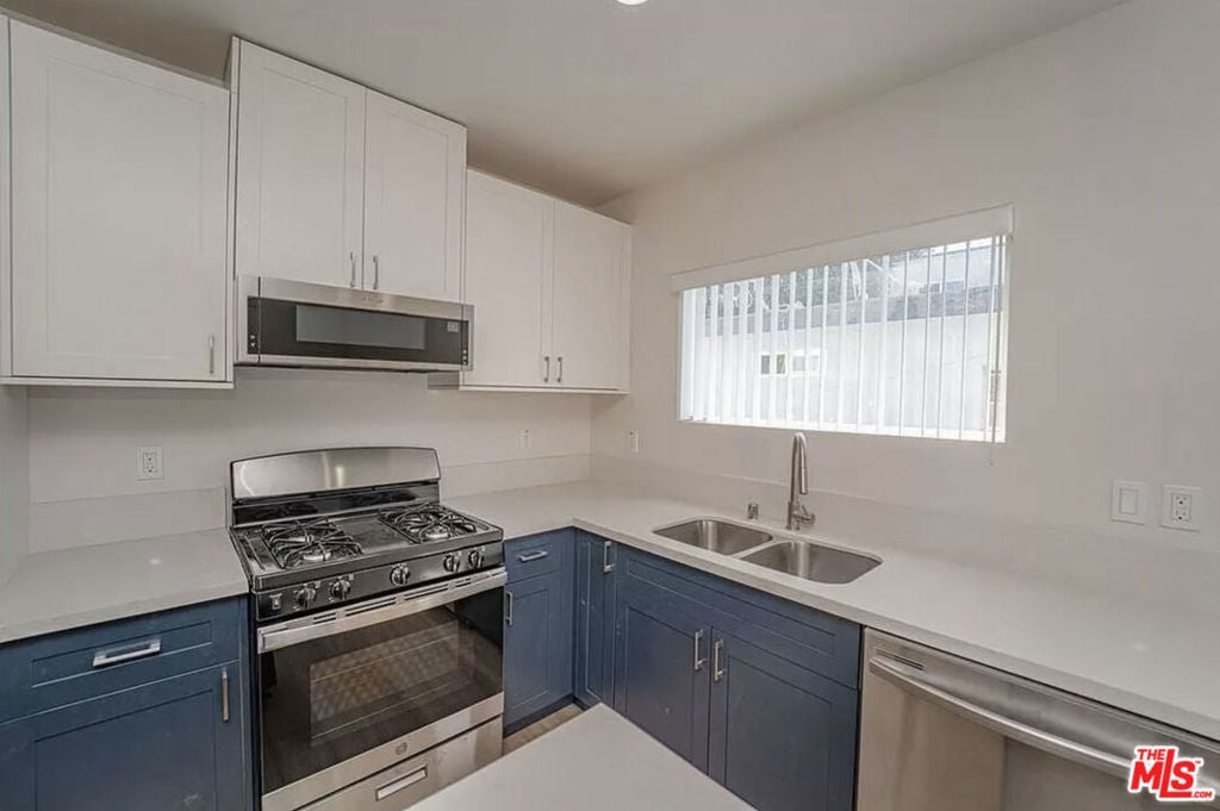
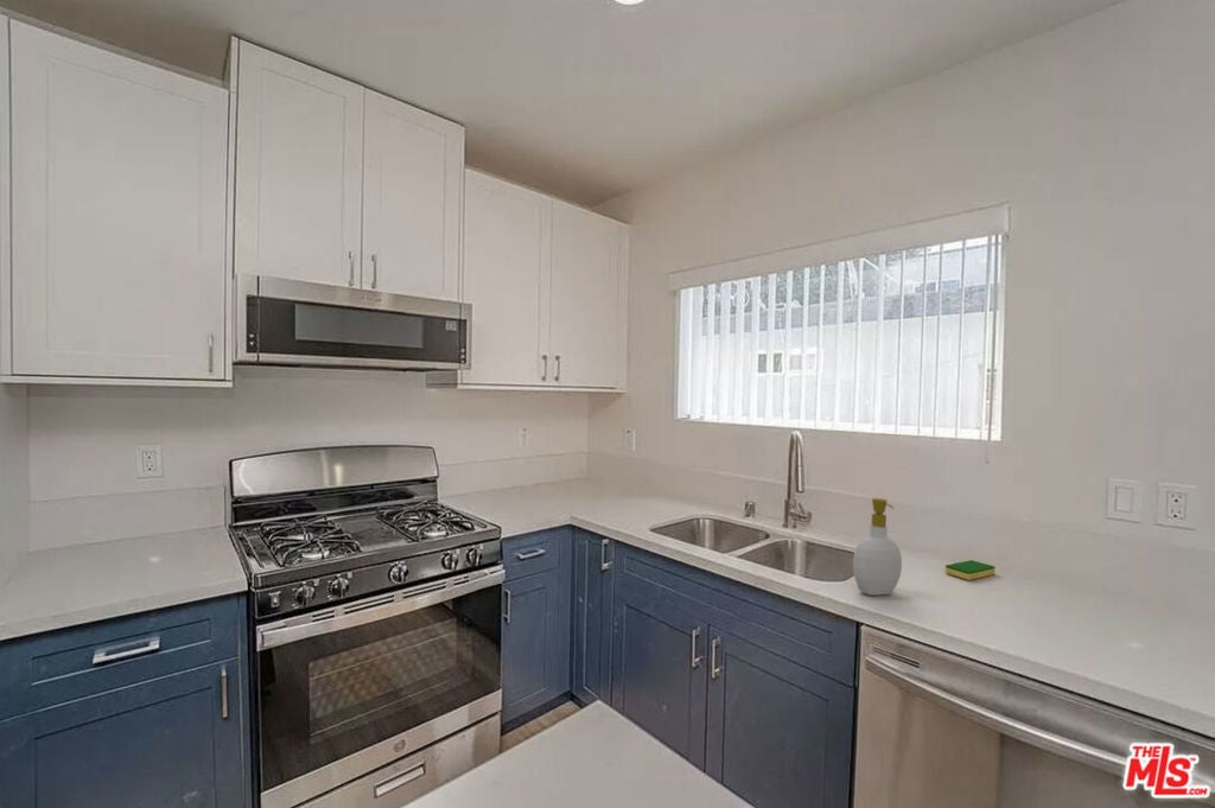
+ soap bottle [852,497,903,597]
+ dish sponge [944,559,995,581]
